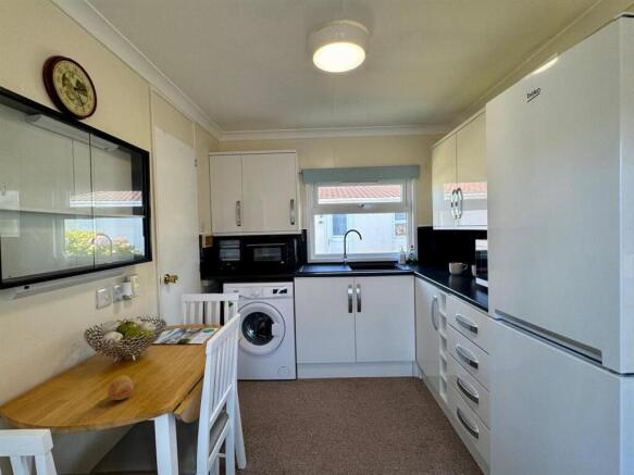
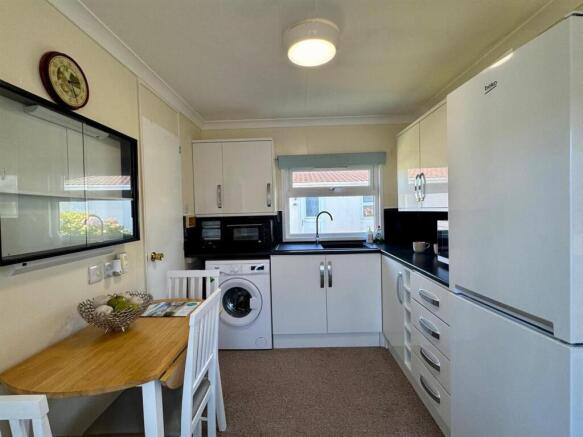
- fruit [107,374,135,401]
